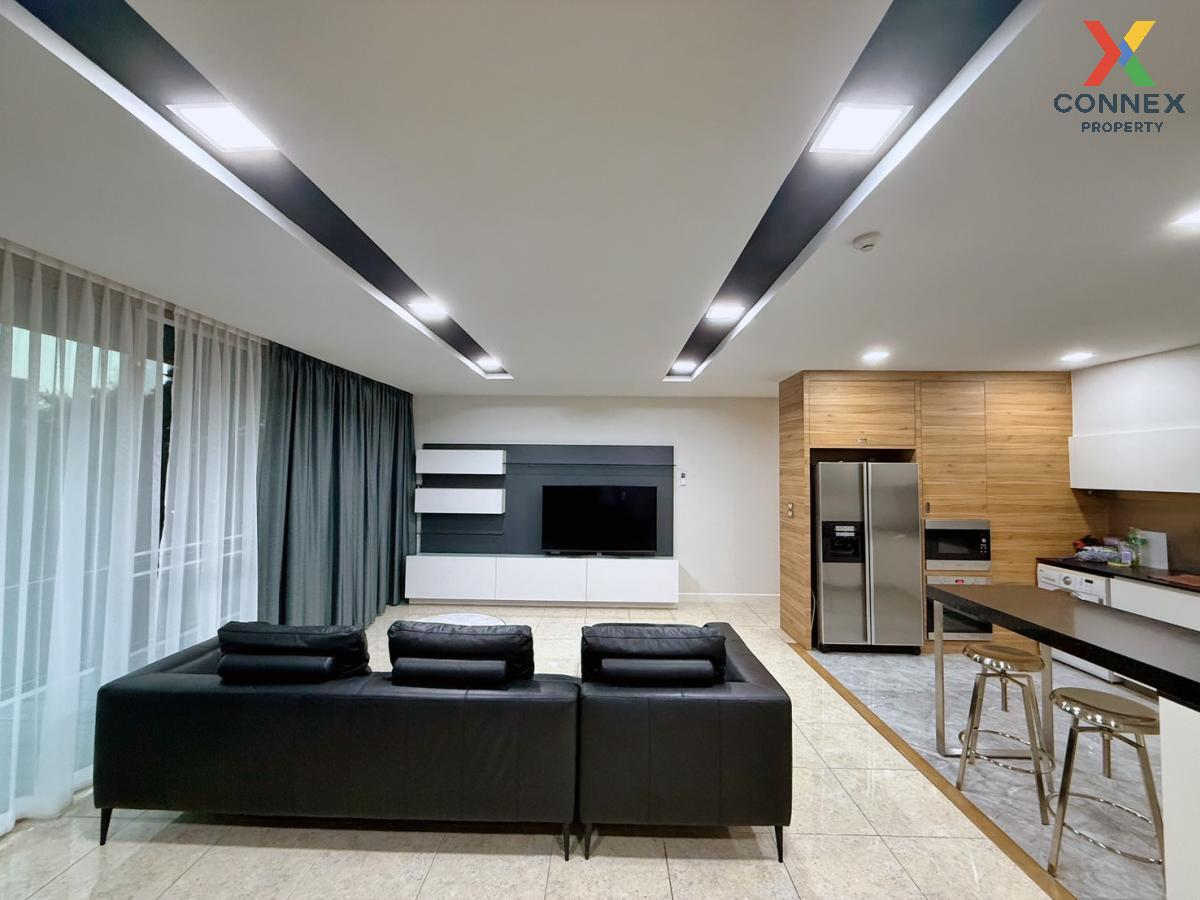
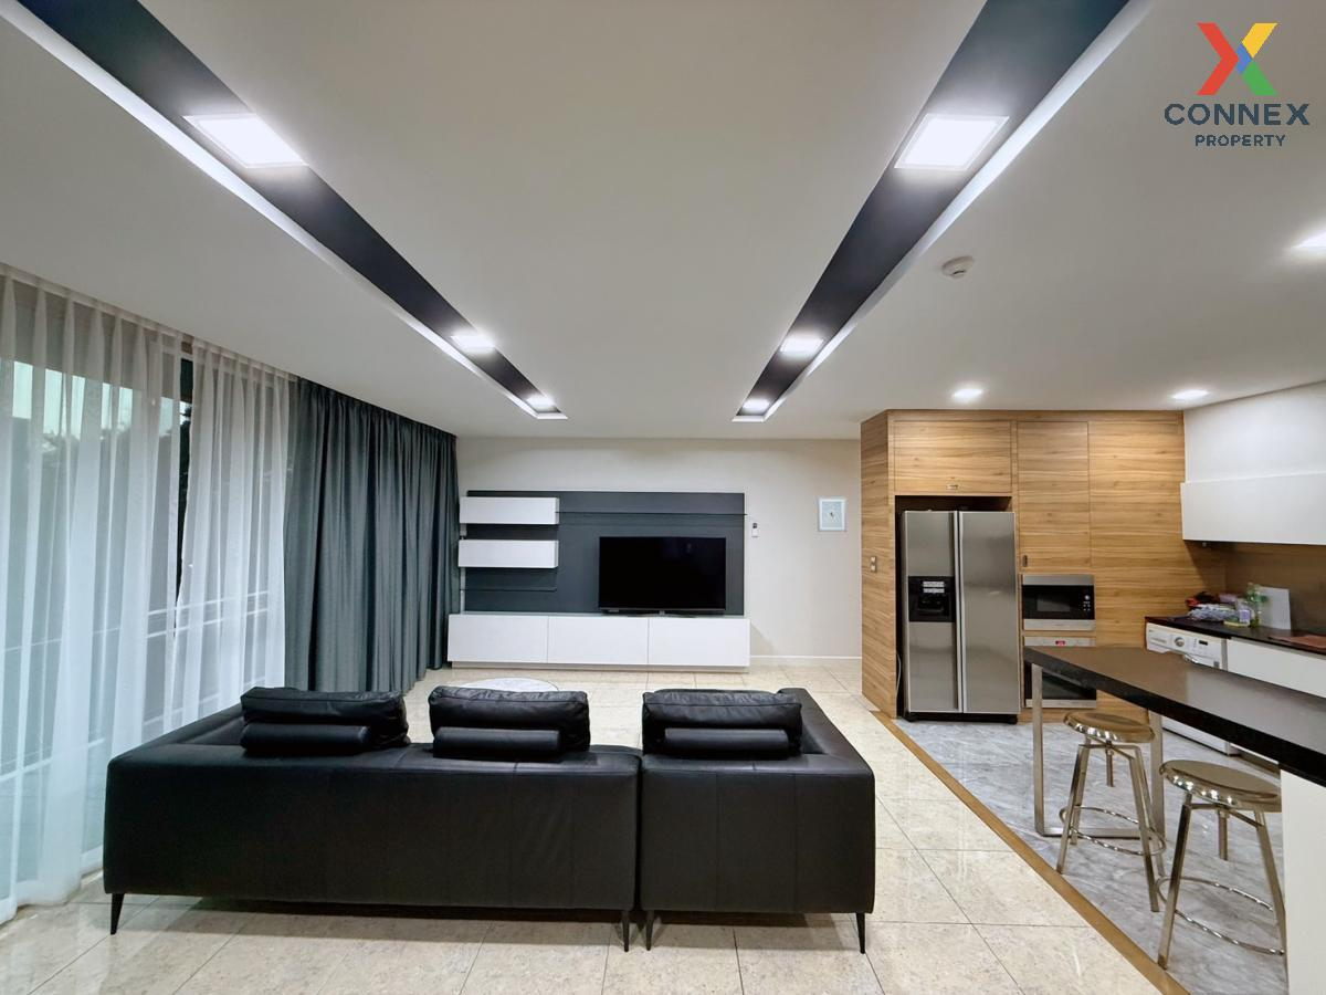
+ wall art [815,496,848,533]
